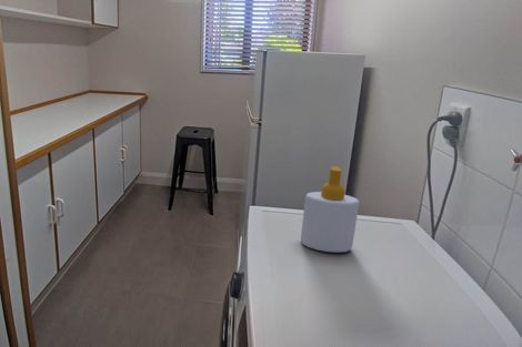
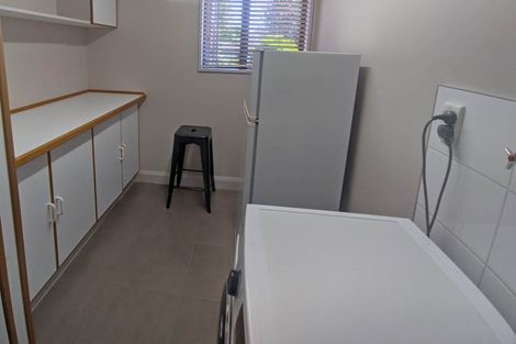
- soap bottle [300,165,360,254]
